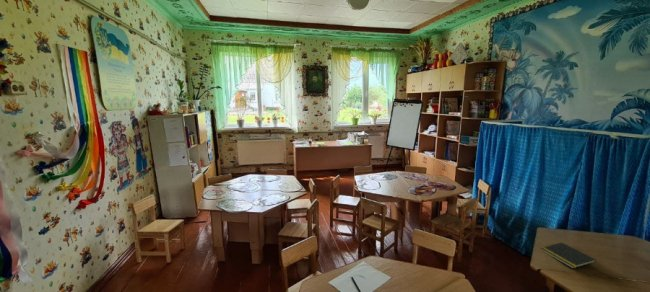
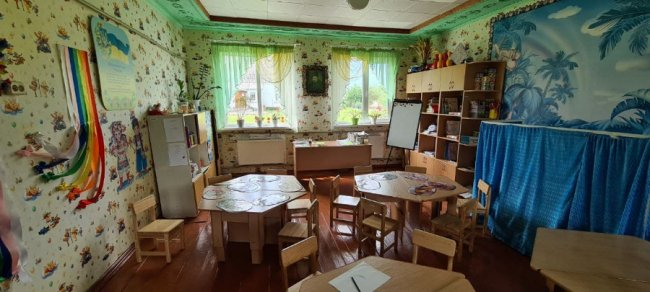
- notepad [540,241,597,269]
